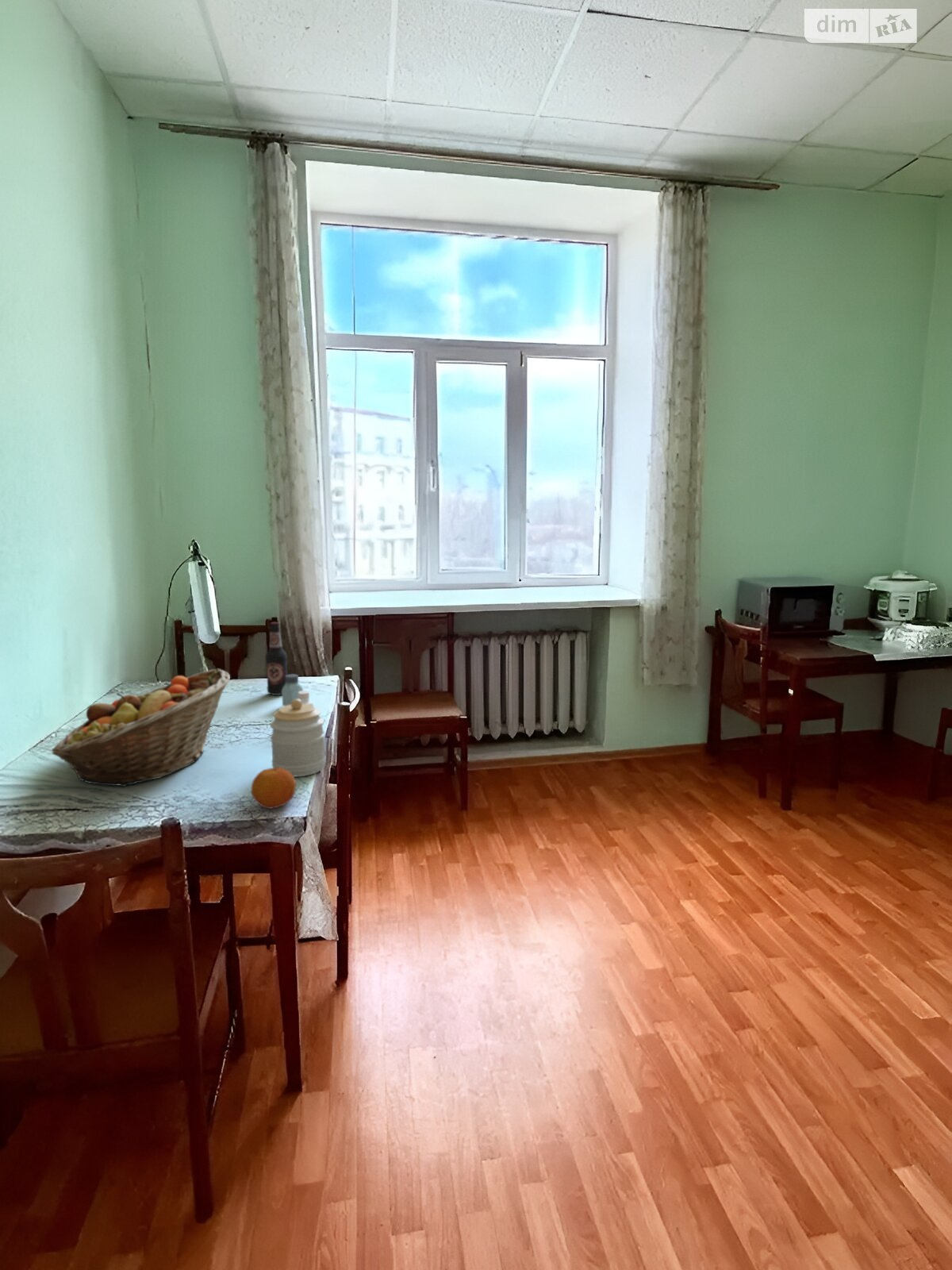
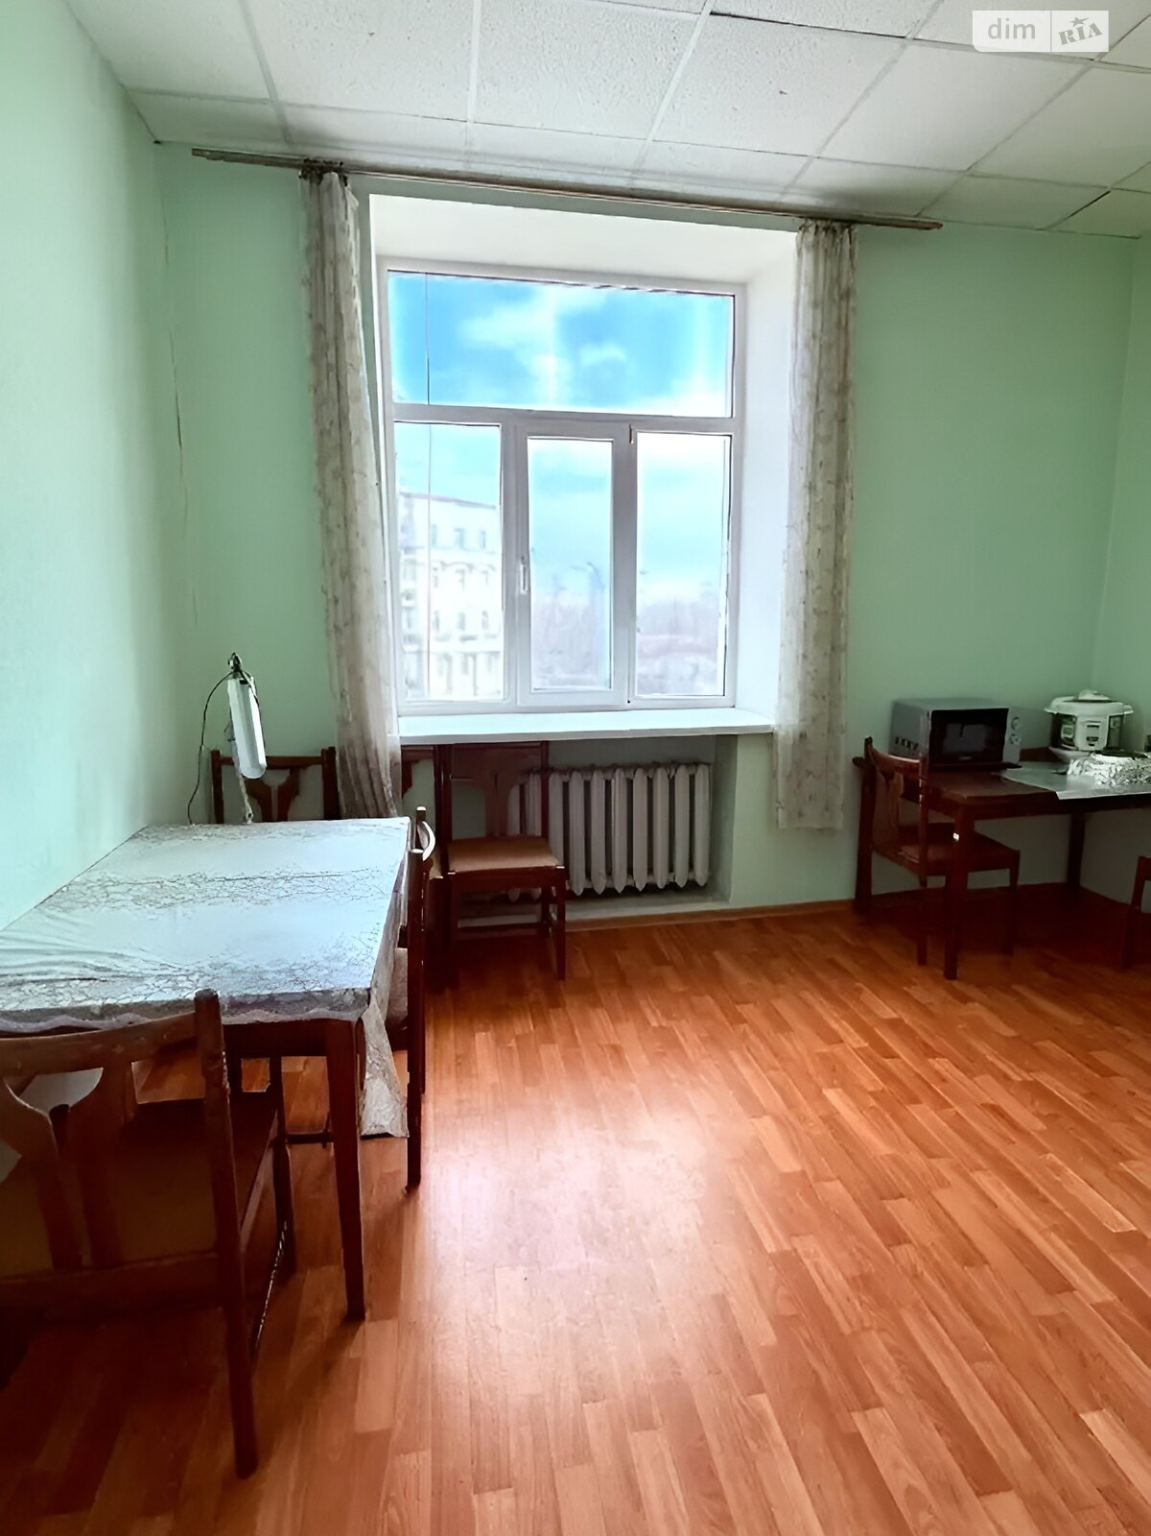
- jar [269,699,327,778]
- fruit basket [51,668,231,787]
- bottle [265,622,288,696]
- saltshaker [281,673,304,706]
- pepper shaker [298,690,314,706]
- fruit [251,768,297,810]
